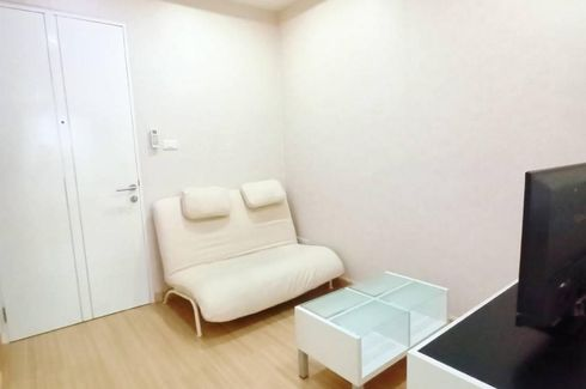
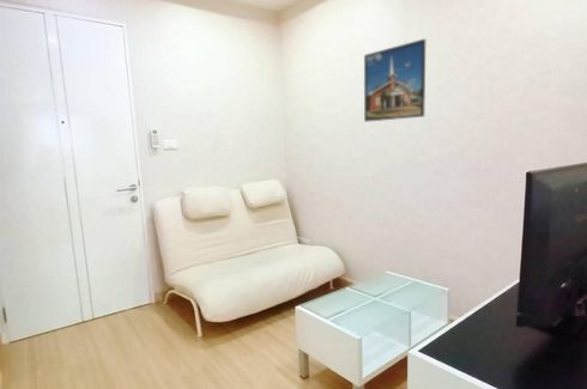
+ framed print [363,38,426,123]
